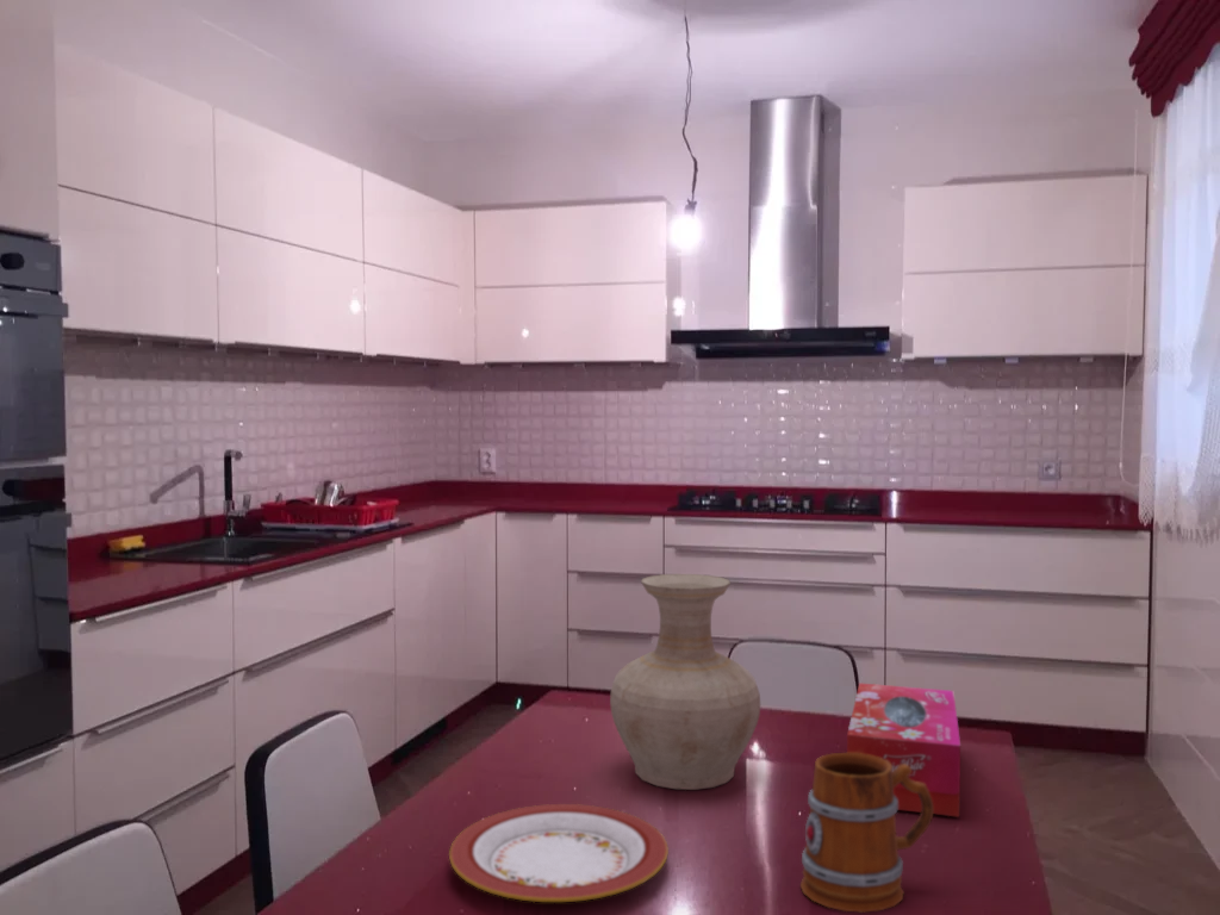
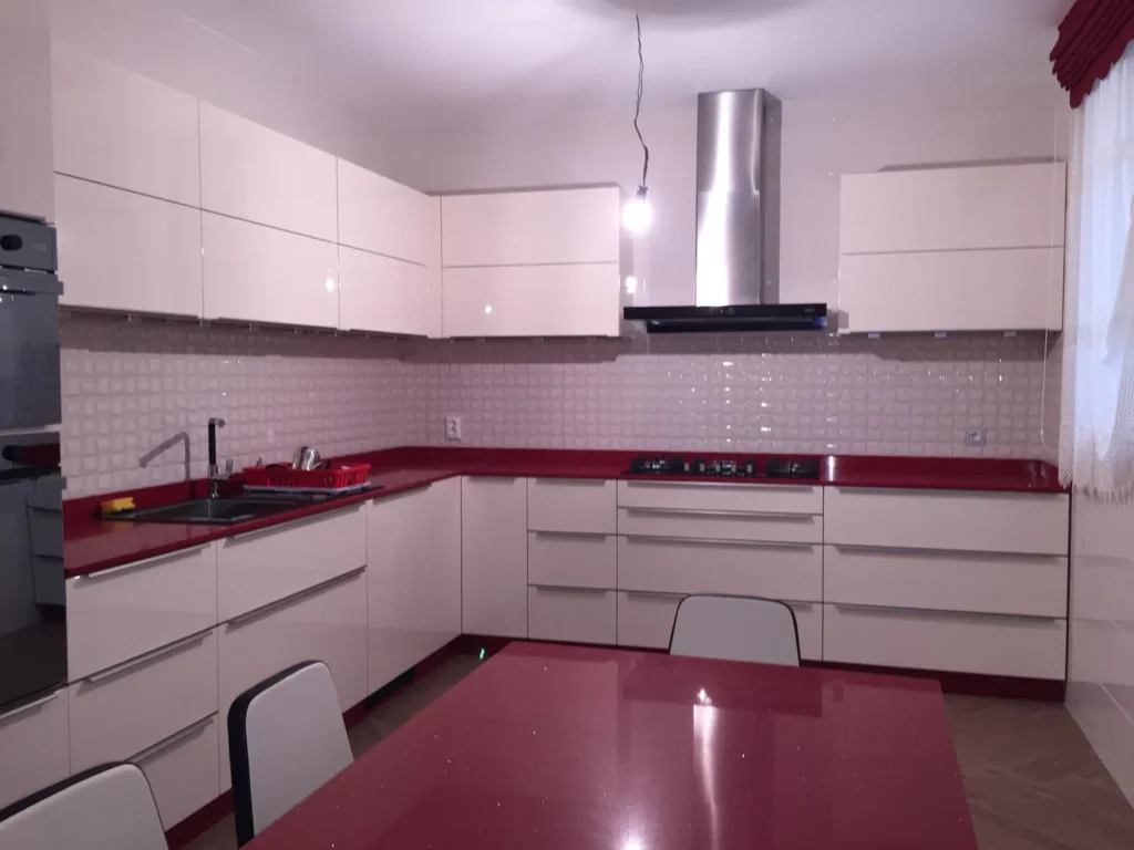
- vase [609,573,761,791]
- plate [448,803,670,903]
- mug [799,752,934,914]
- tissue box [846,681,961,818]
